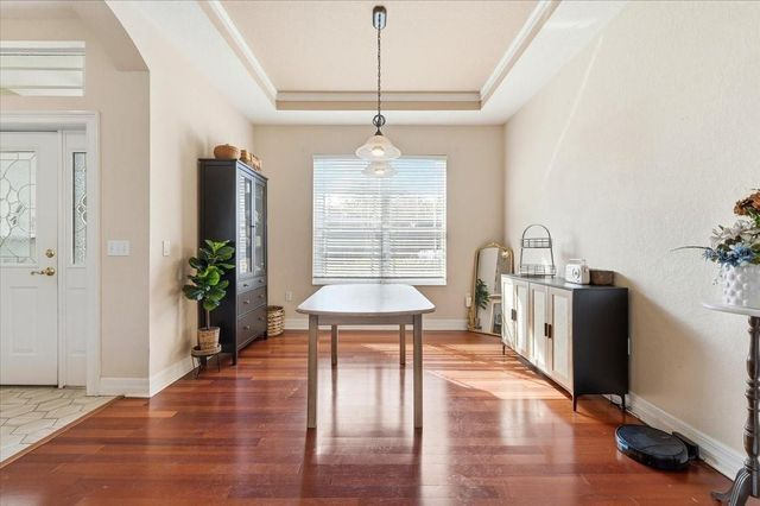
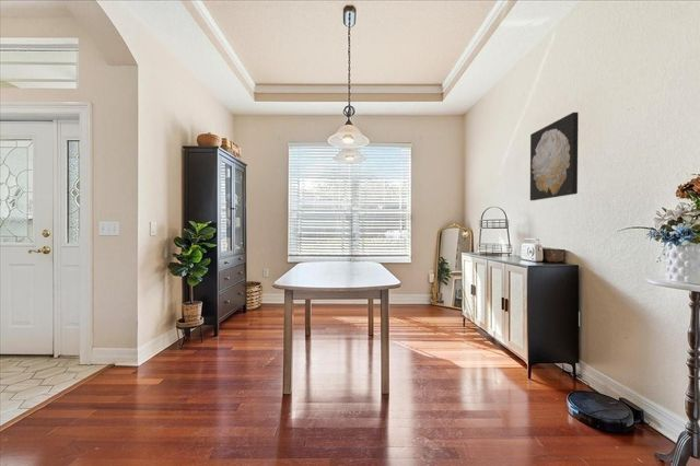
+ wall art [529,112,580,201]
